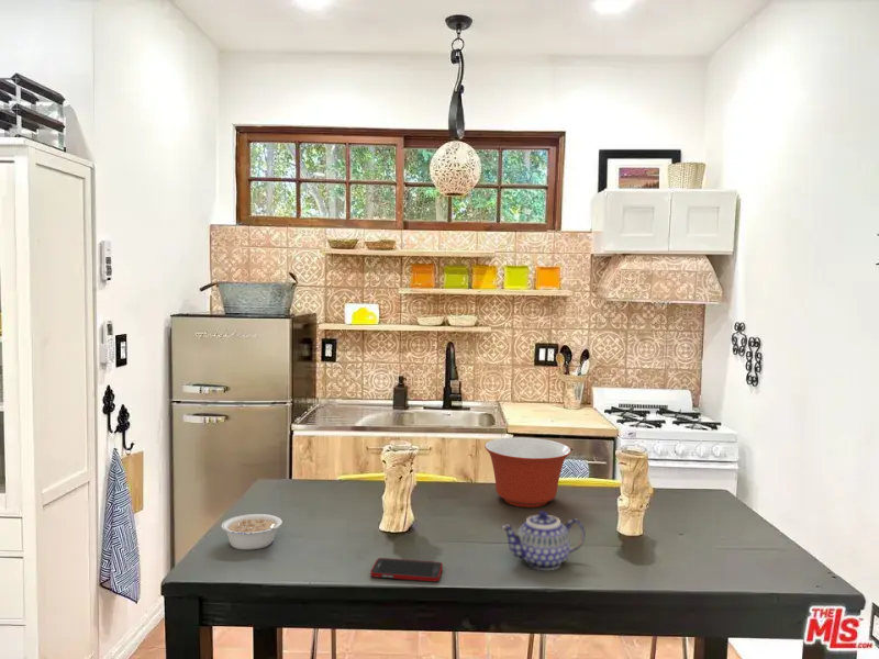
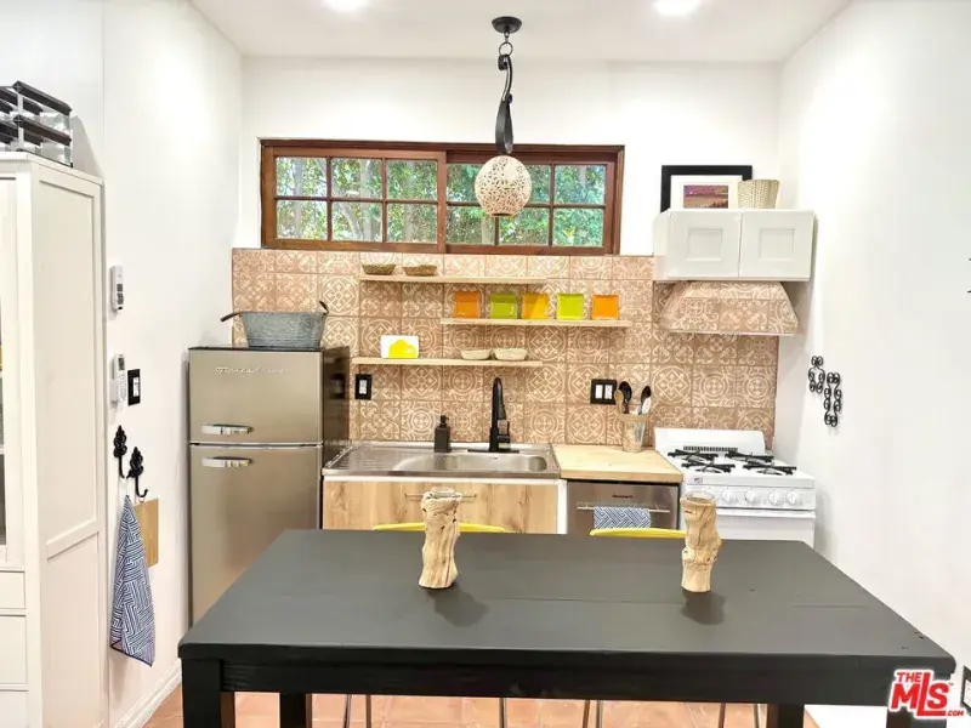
- legume [220,513,285,551]
- teapot [499,510,586,571]
- mixing bowl [483,436,572,509]
- cell phone [369,557,444,582]
